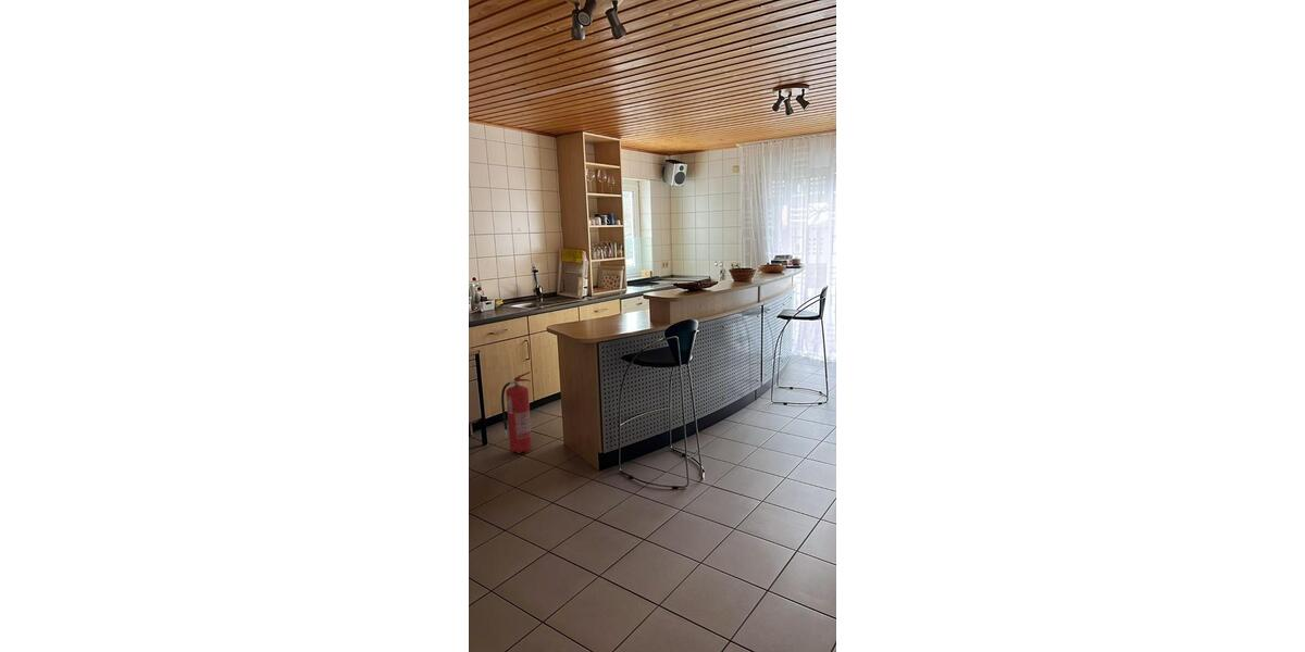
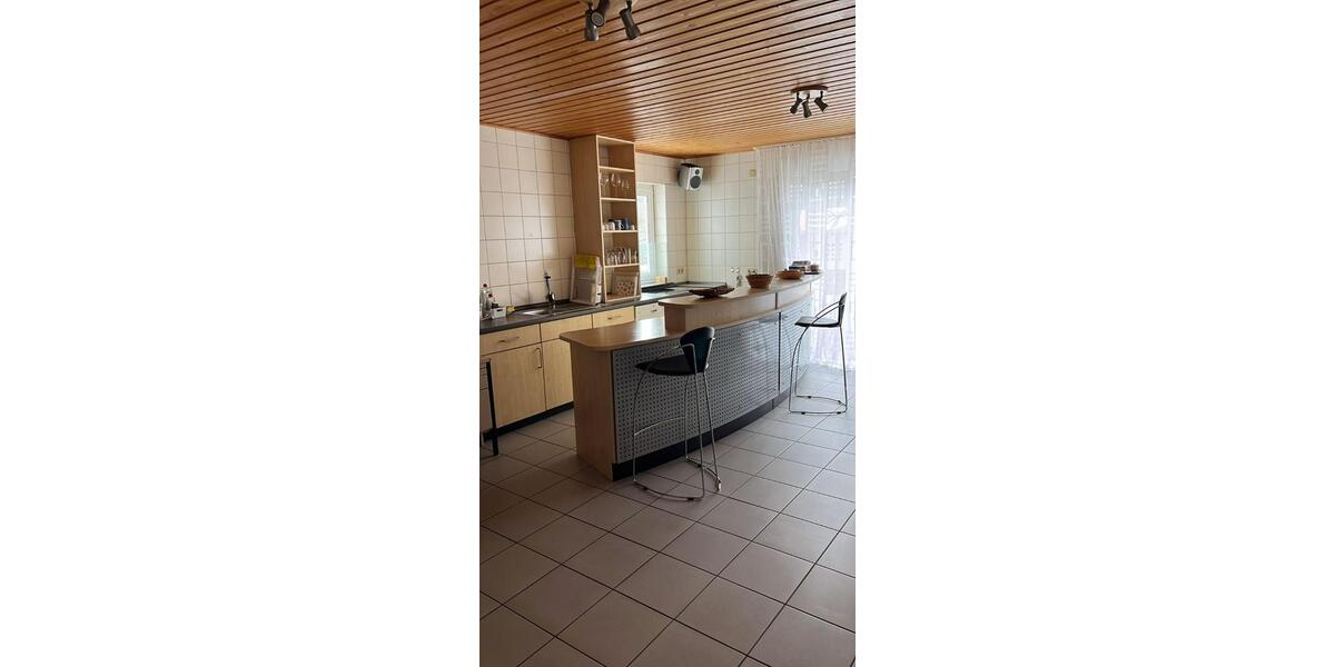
- fire extinguisher [500,371,533,454]
